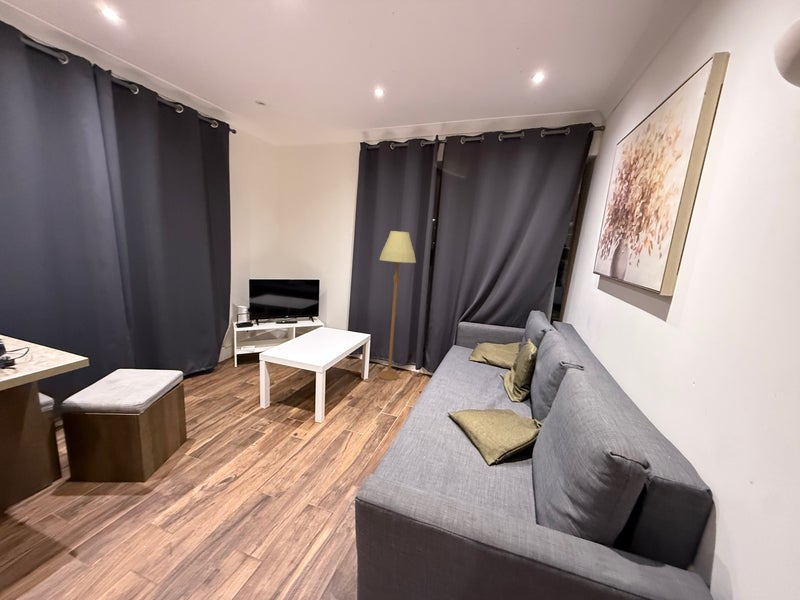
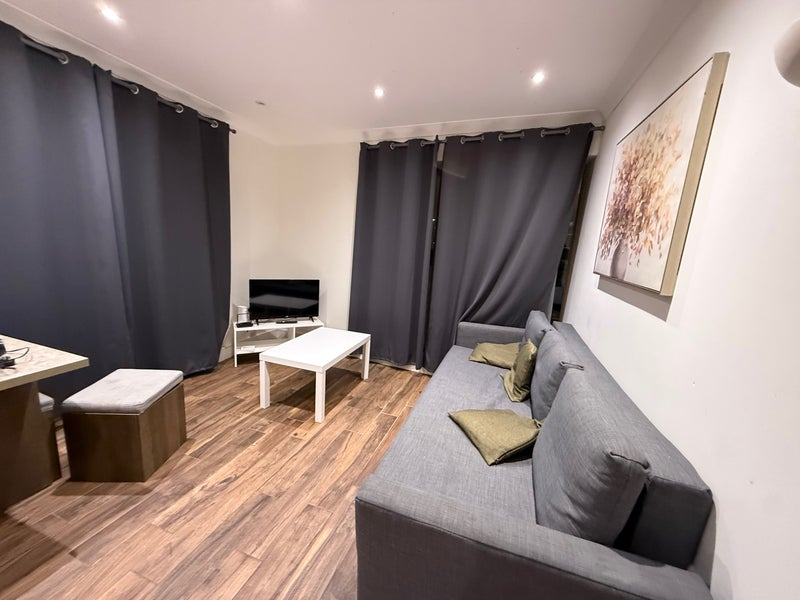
- floor lamp [378,230,417,381]
